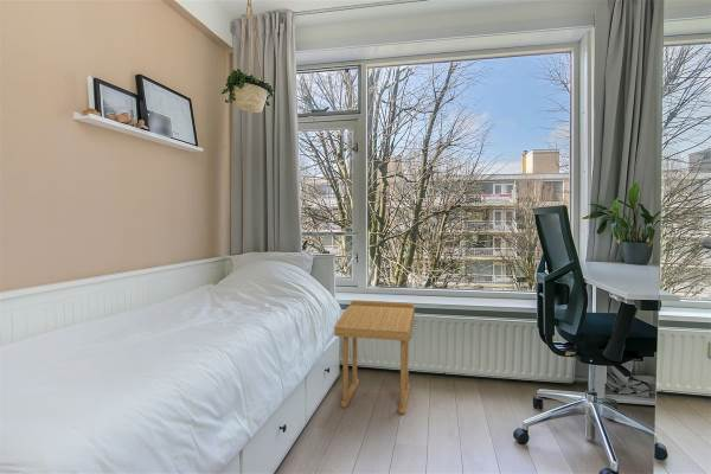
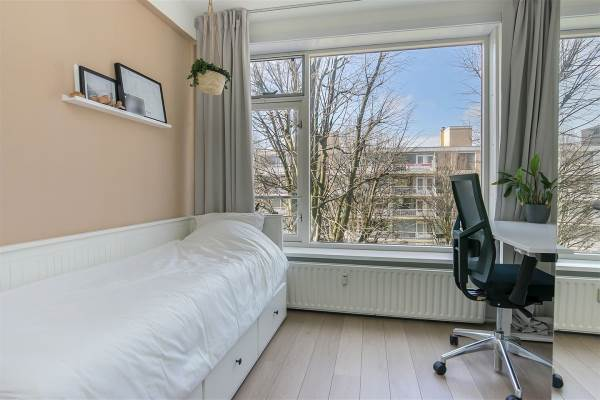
- side table [333,300,416,415]
